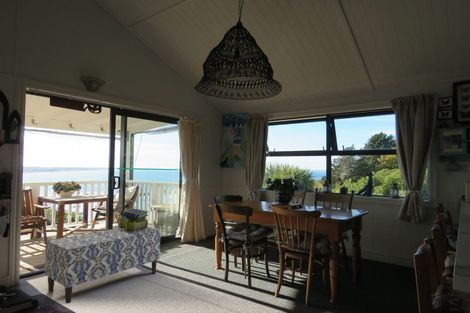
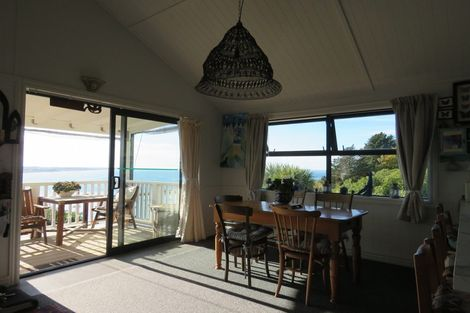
- bench [44,227,161,304]
- stack of books [117,207,149,232]
